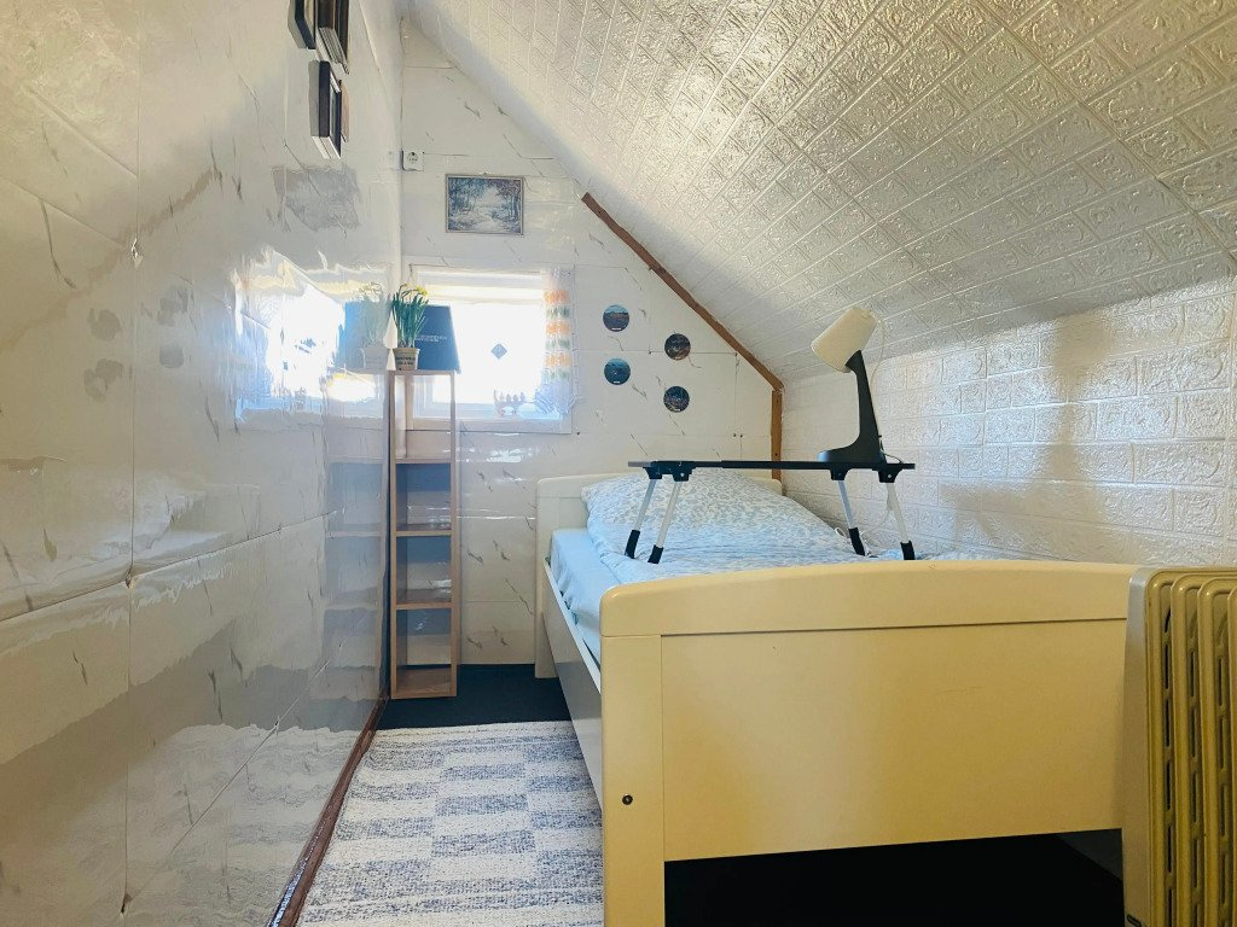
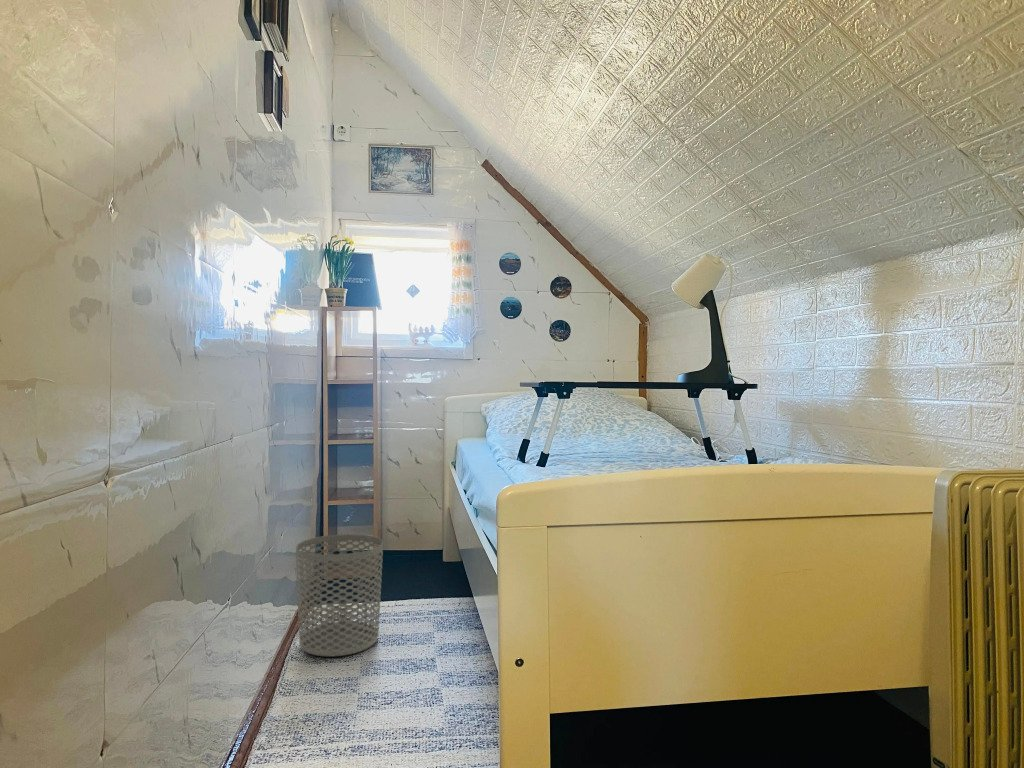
+ waste bin [295,533,384,658]
